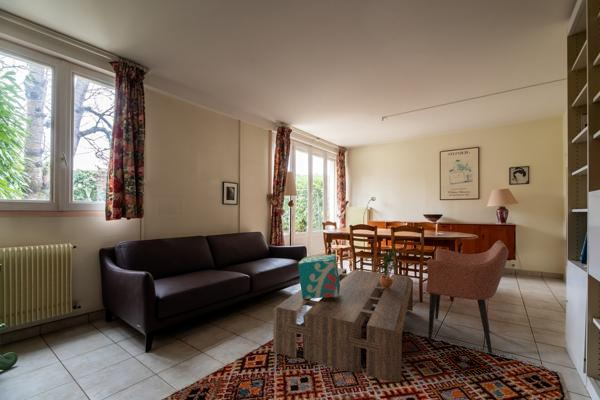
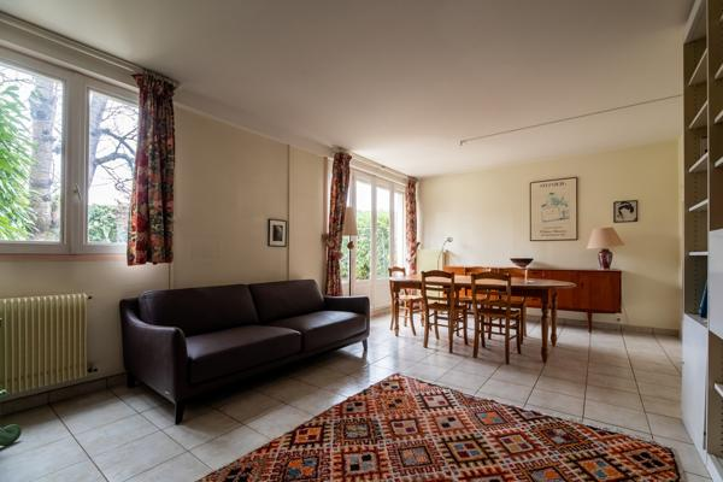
- armchair [426,239,510,354]
- coffee table [272,267,414,383]
- decorative box [297,253,340,300]
- potted plant [376,247,402,289]
